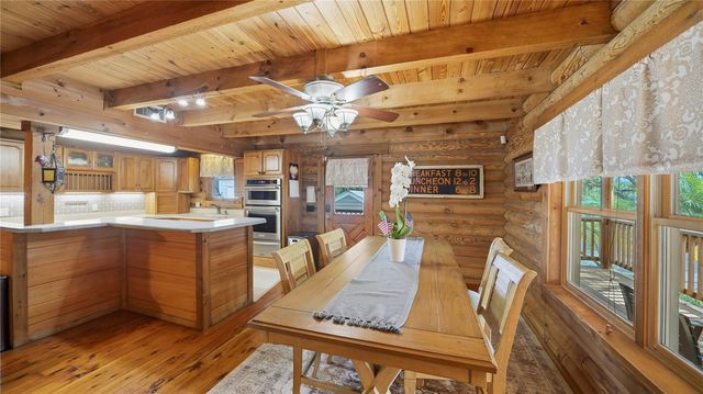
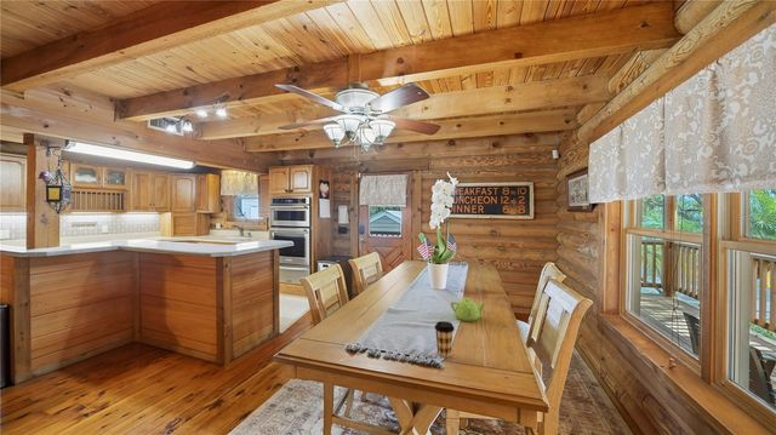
+ coffee cup [434,320,456,359]
+ teapot [449,297,486,322]
